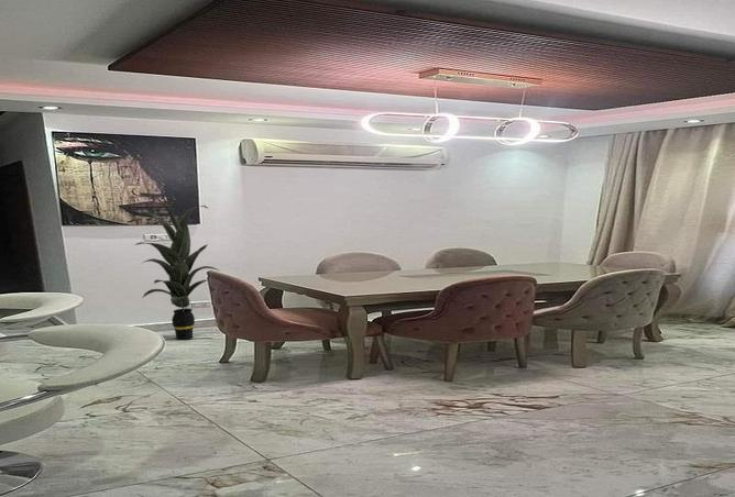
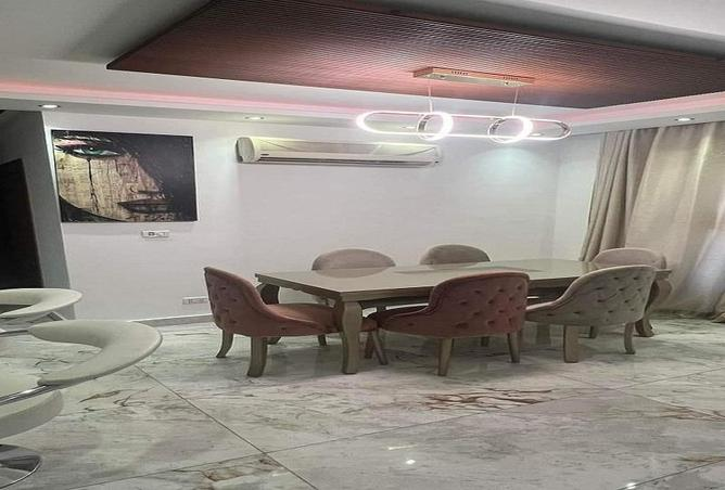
- indoor plant [134,200,220,341]
